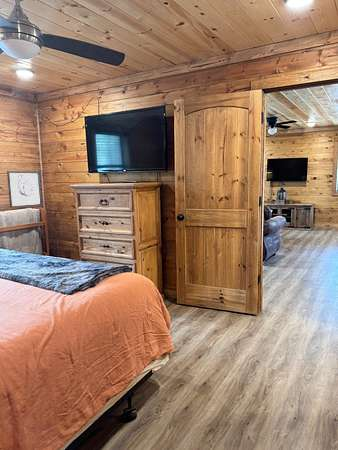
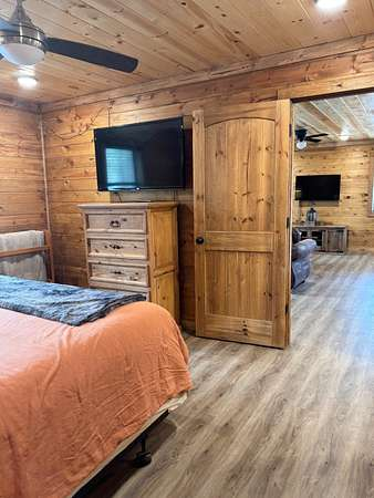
- wall art [6,170,43,209]
